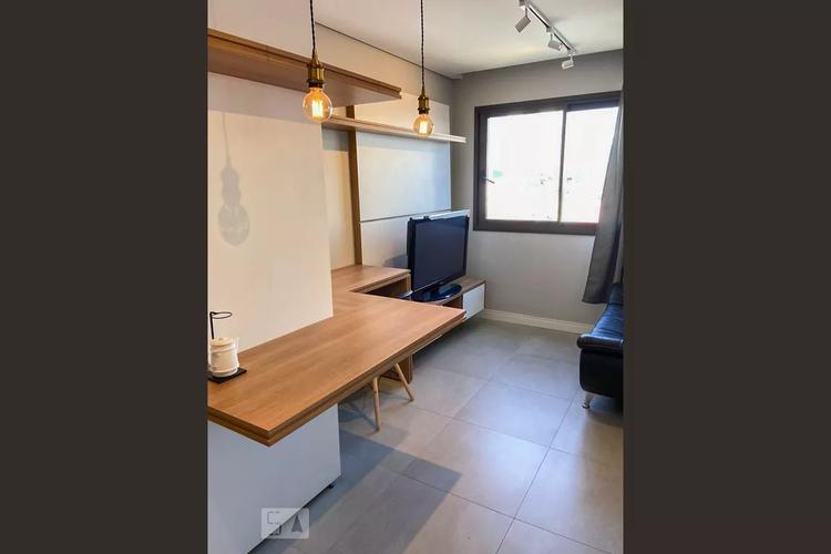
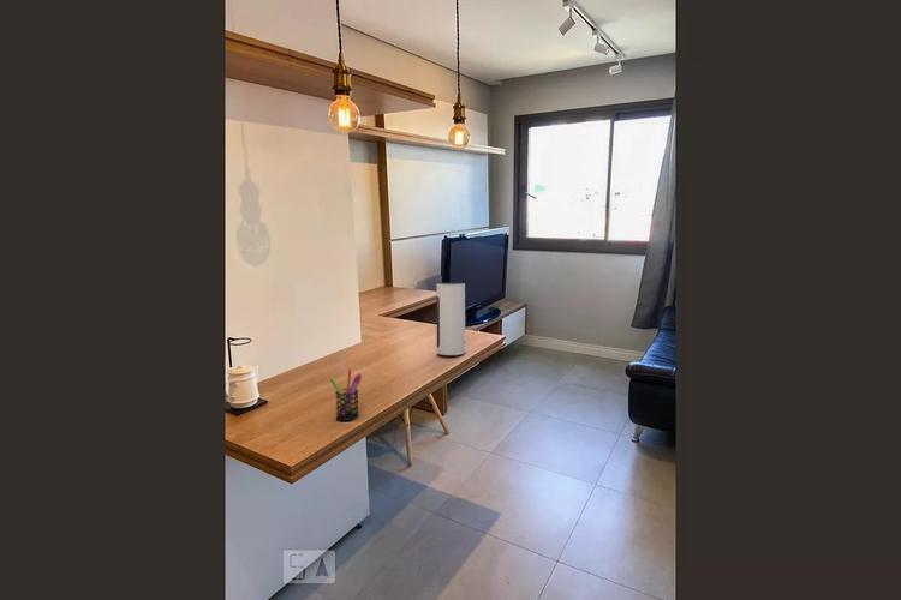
+ pen holder [329,368,363,422]
+ speaker [436,281,466,356]
